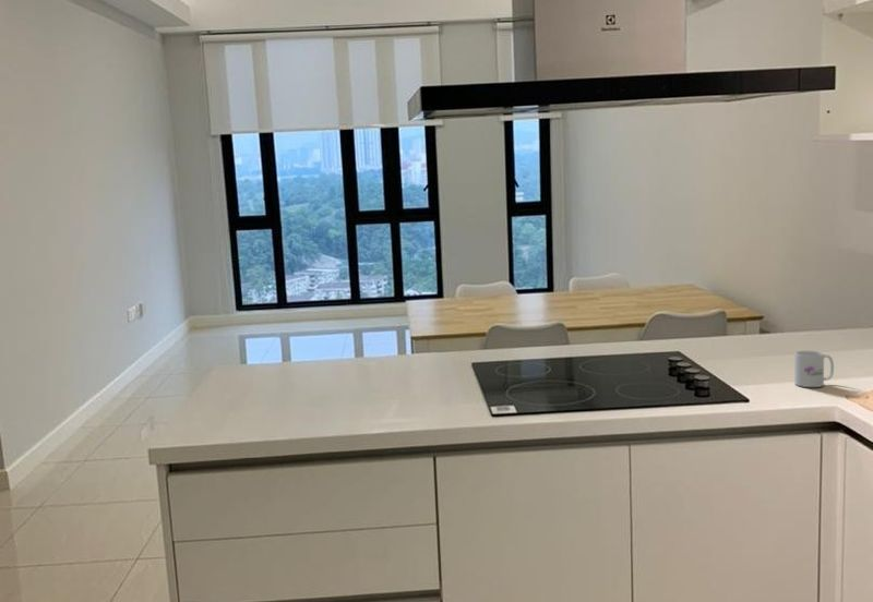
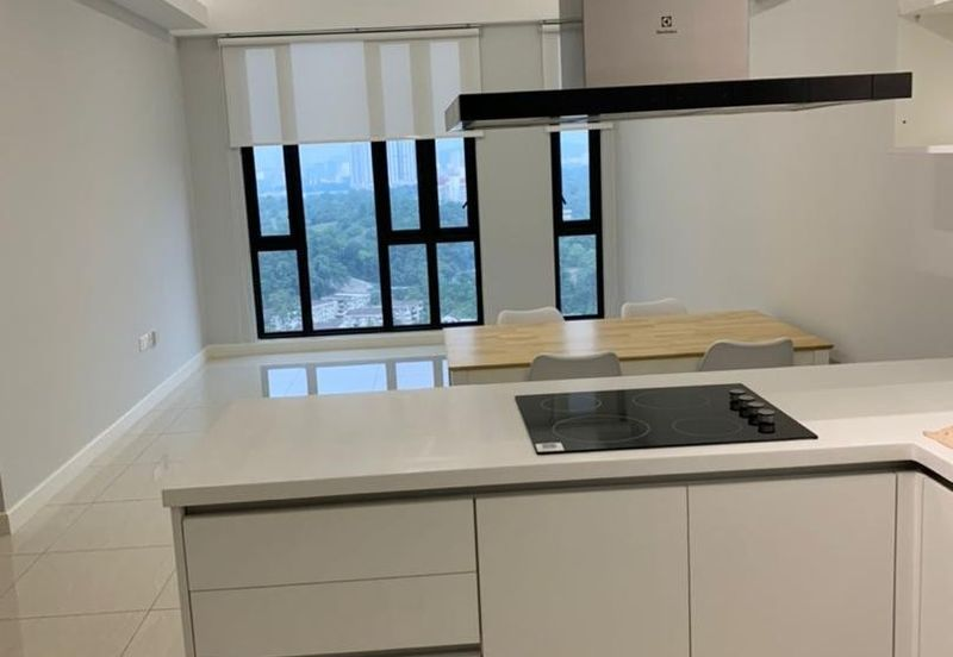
- mug [793,350,835,388]
